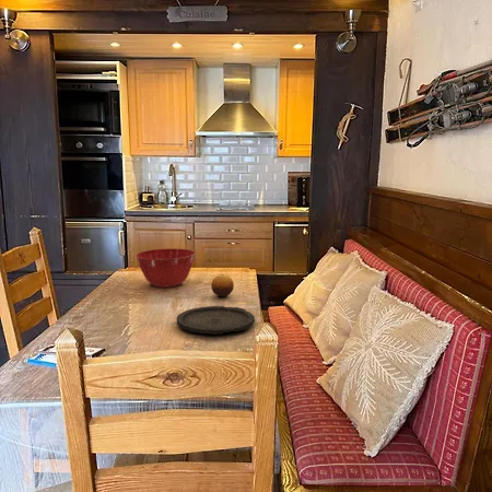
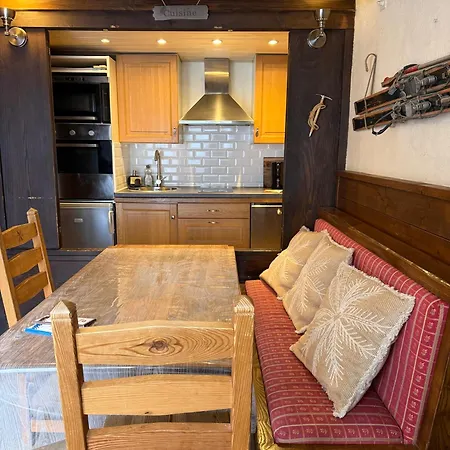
- mixing bowl [134,247,196,289]
- fruit [210,273,235,297]
- plate [175,305,256,336]
